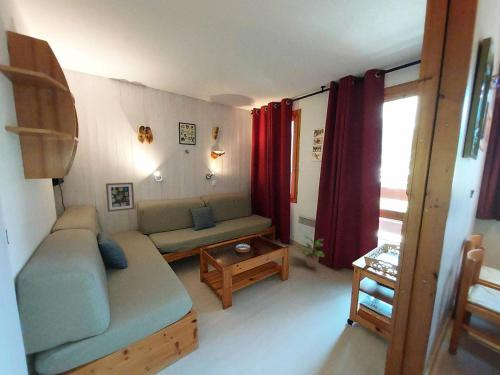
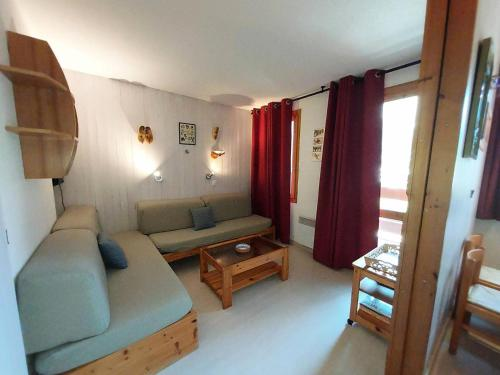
- wall art [105,181,135,213]
- potted plant [300,235,326,269]
